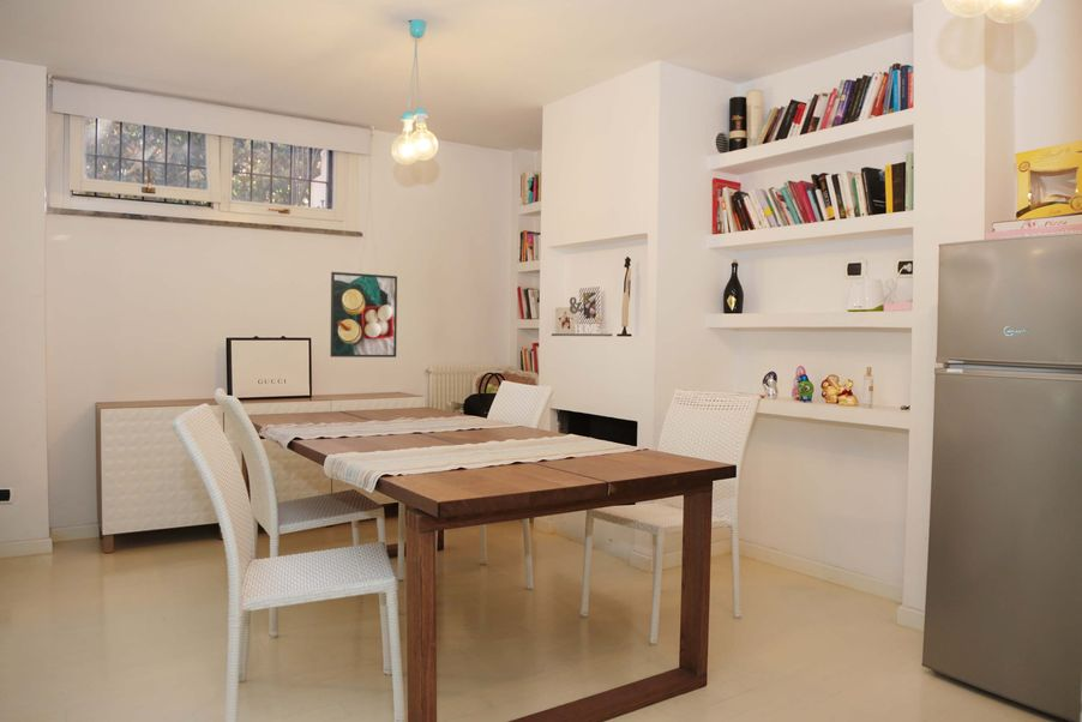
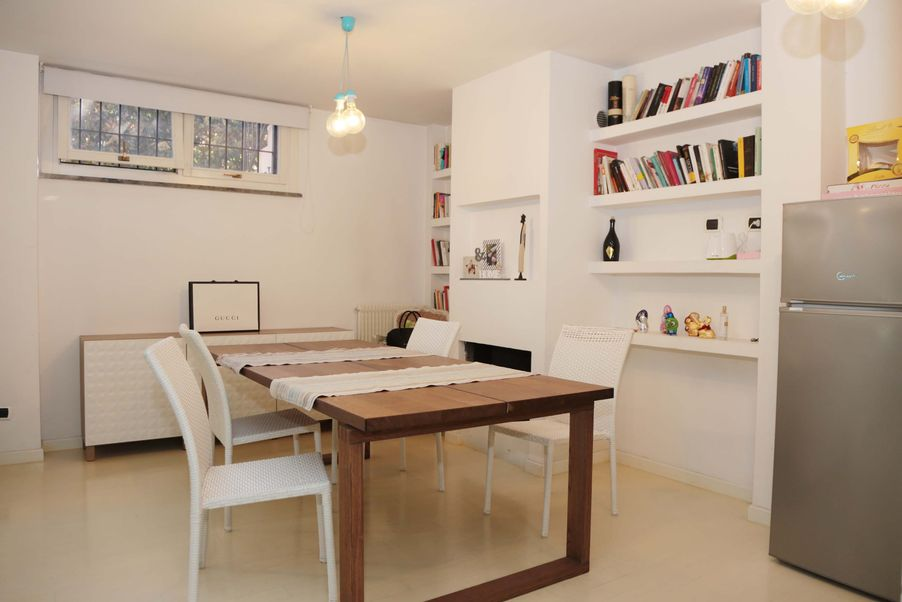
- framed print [330,271,398,359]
